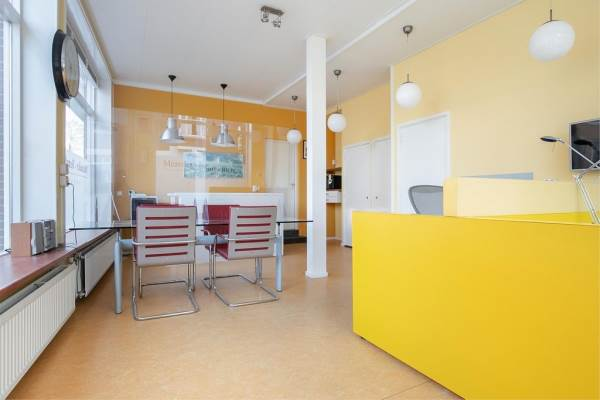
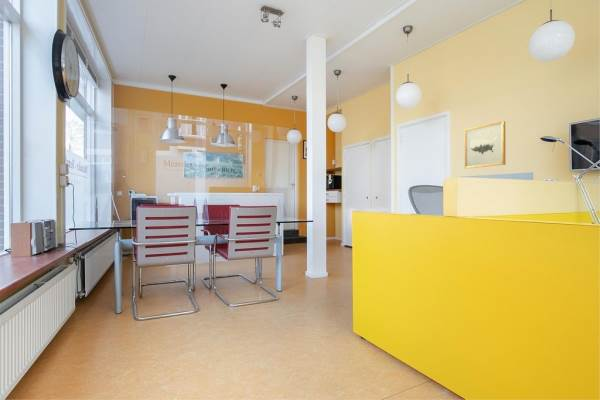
+ wall art [464,120,506,170]
